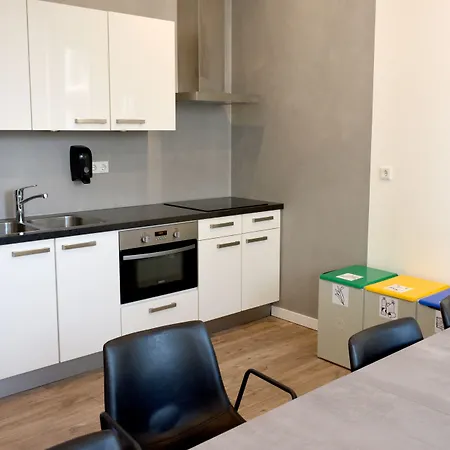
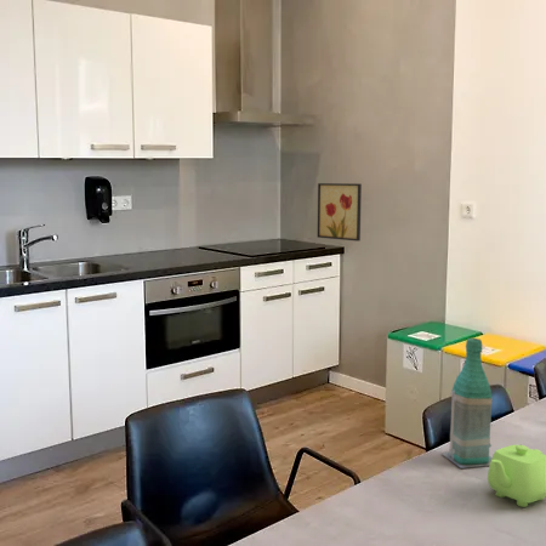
+ teapot [487,444,546,508]
+ bottle [440,337,494,470]
+ wall art [317,182,363,243]
